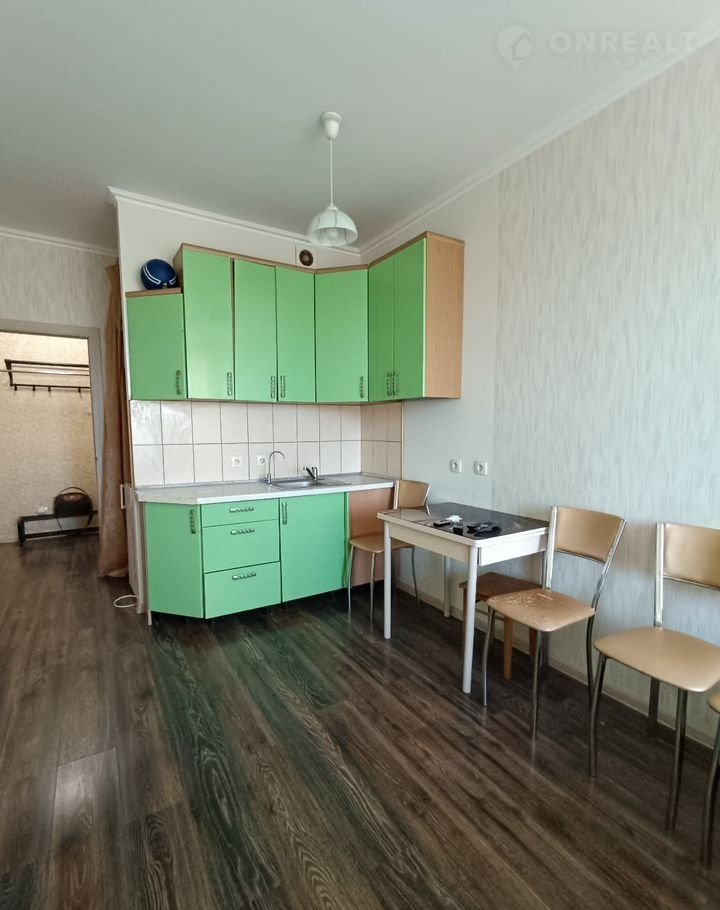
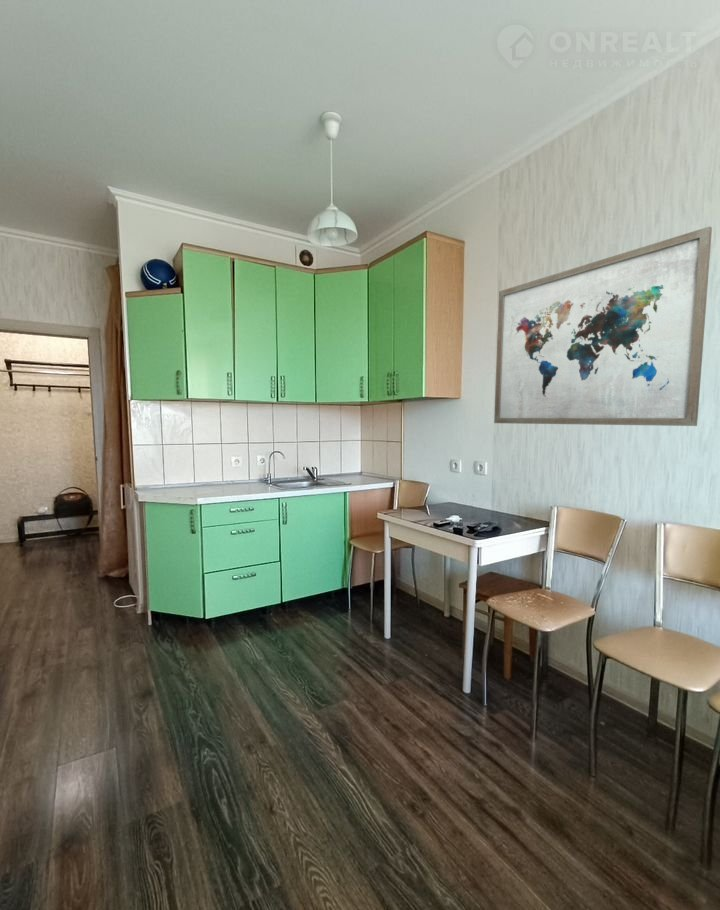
+ wall art [493,225,713,427]
